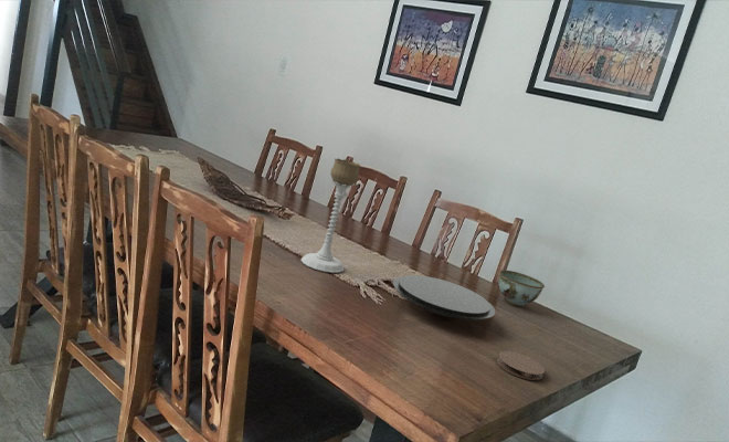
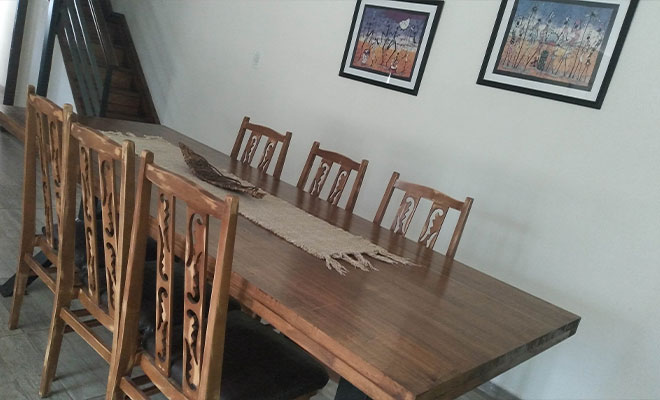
- bowl [498,270,546,307]
- plate [392,274,496,322]
- coaster [496,350,546,381]
- candle holder [300,157,362,274]
